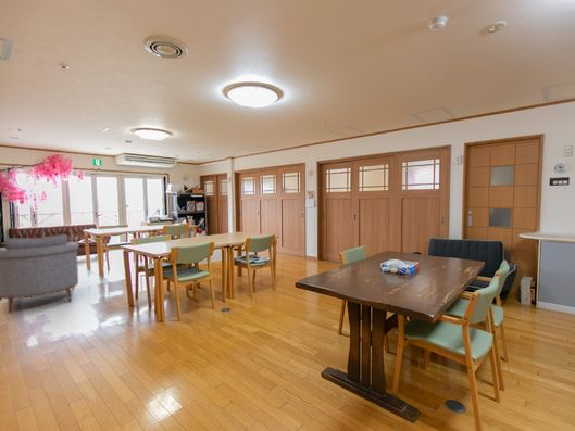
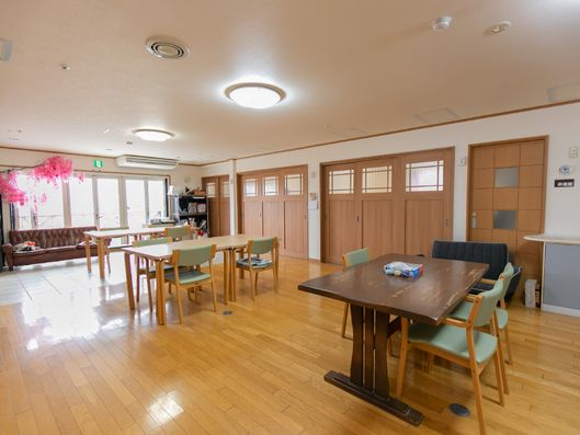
- armchair [0,233,80,315]
